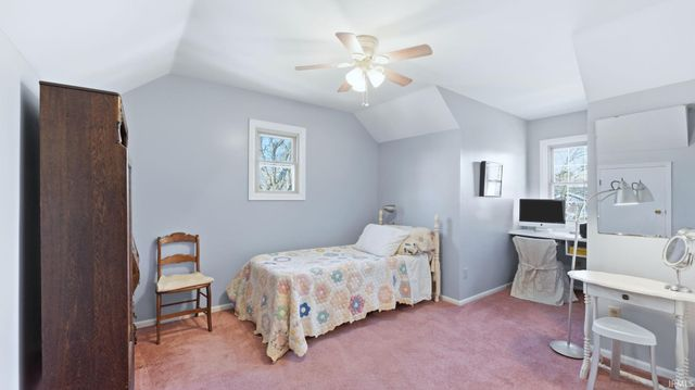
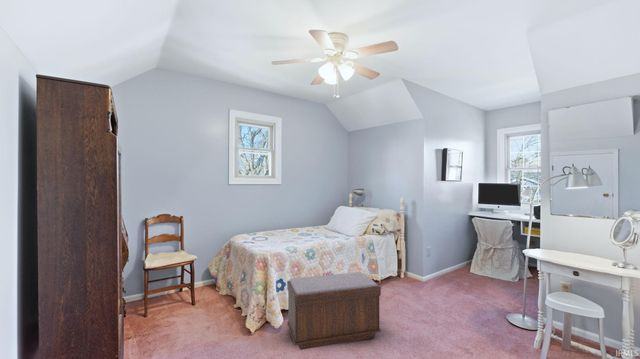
+ bench [286,271,382,351]
